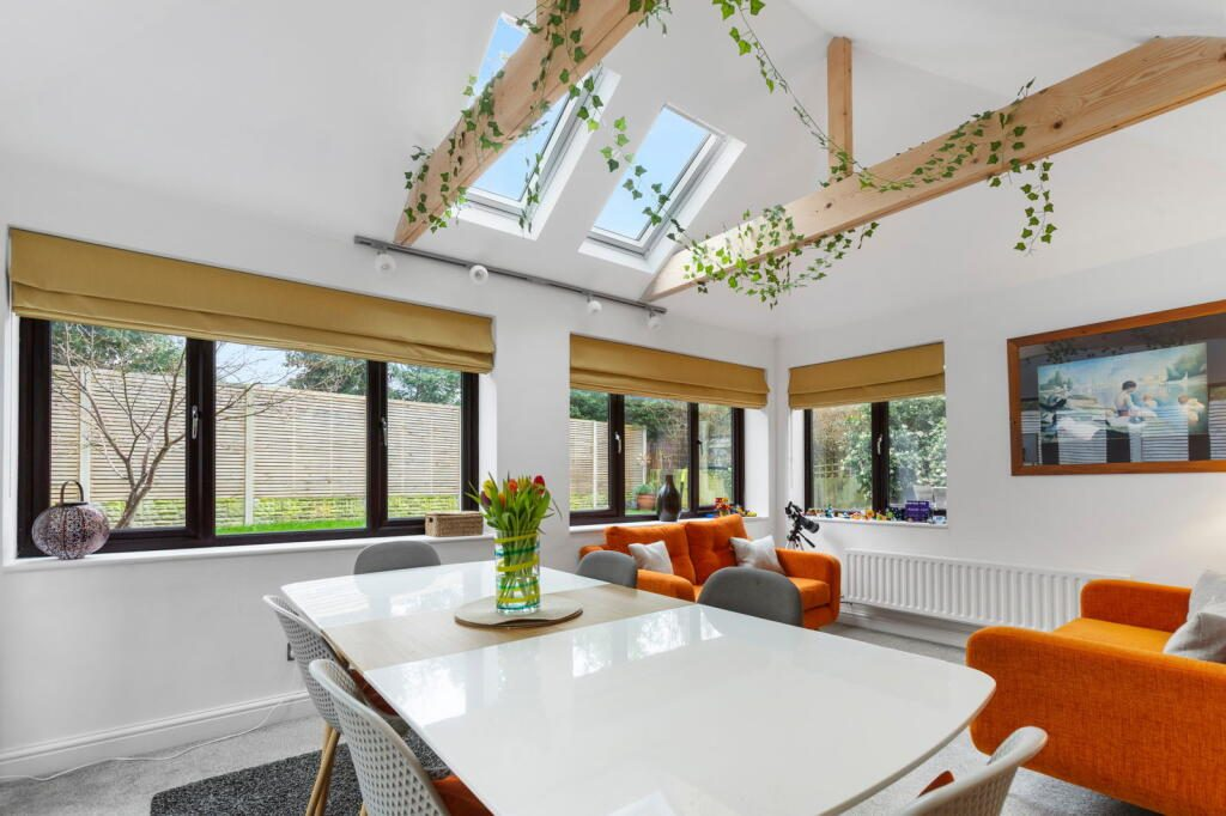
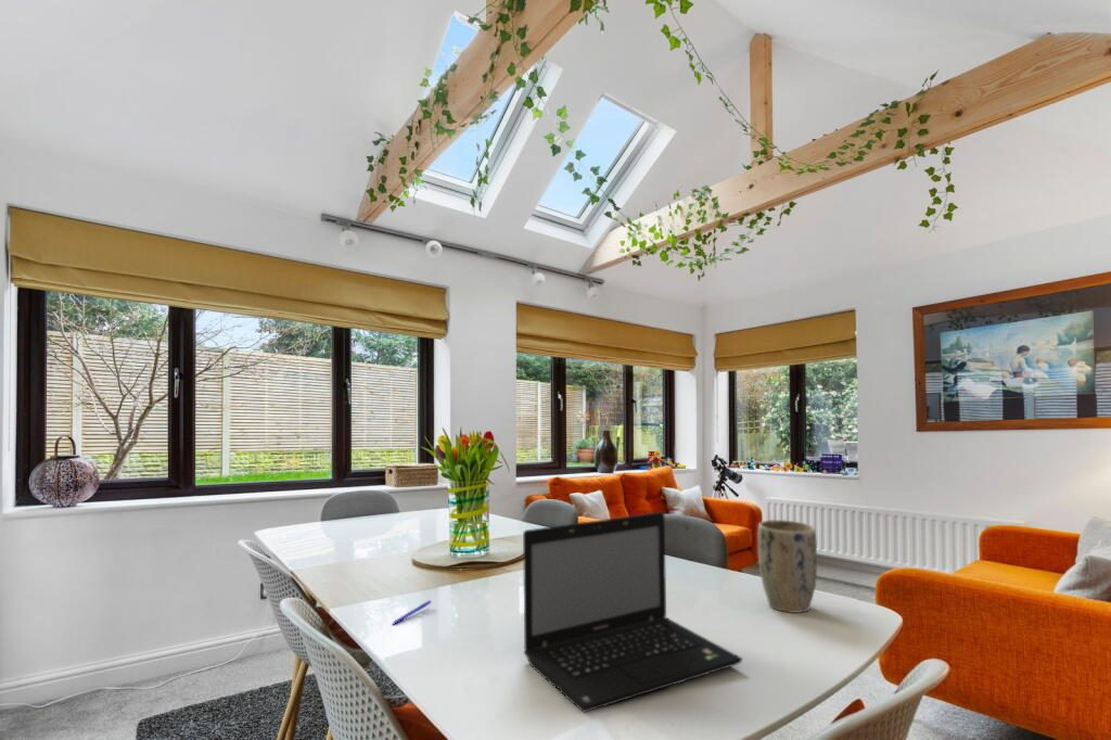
+ pen [391,599,432,626]
+ laptop [522,511,743,714]
+ plant pot [756,519,818,614]
